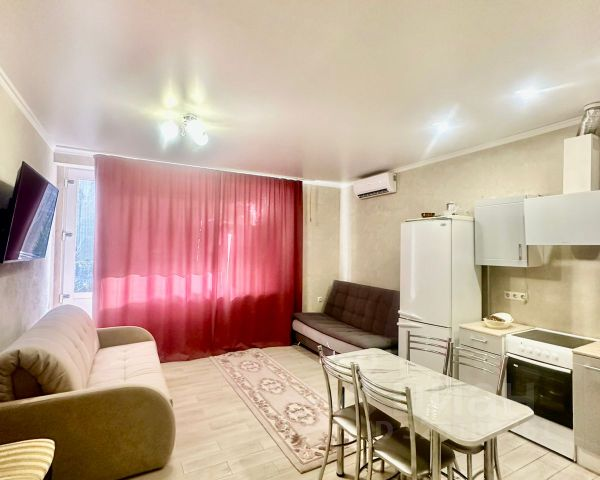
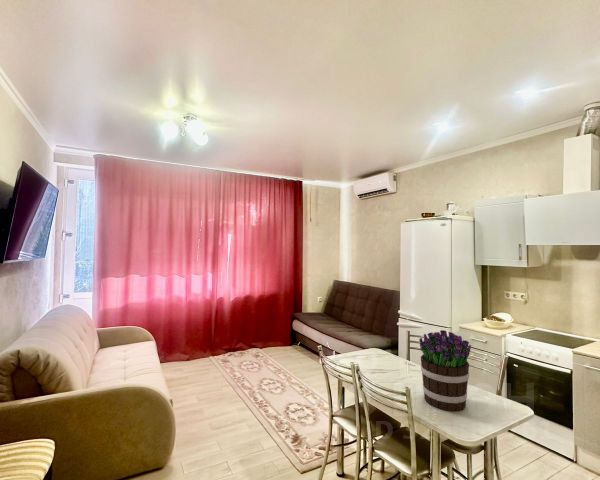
+ bouquet [418,329,472,412]
